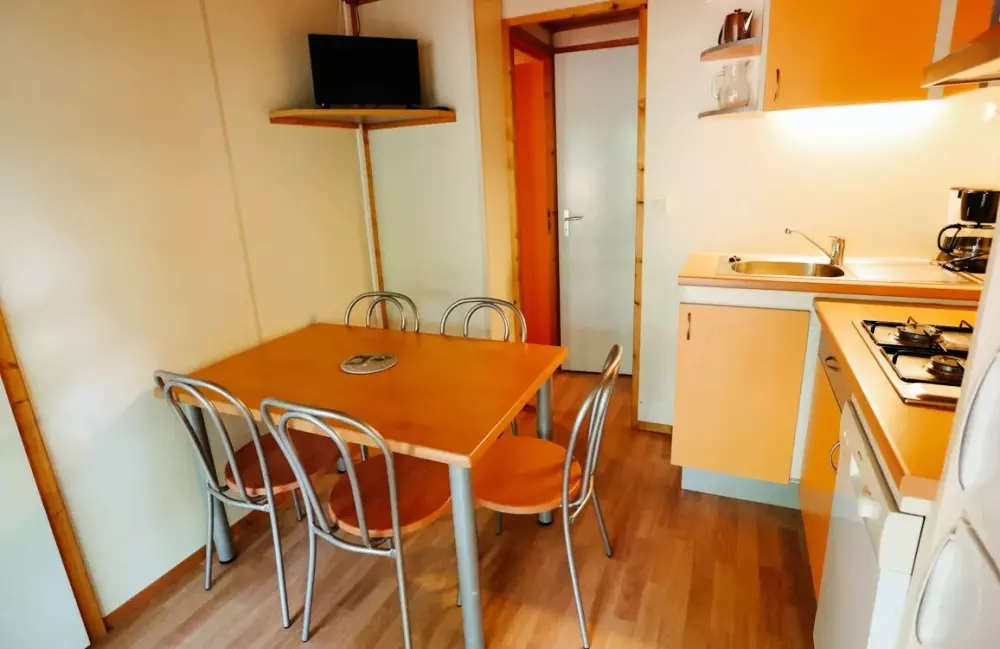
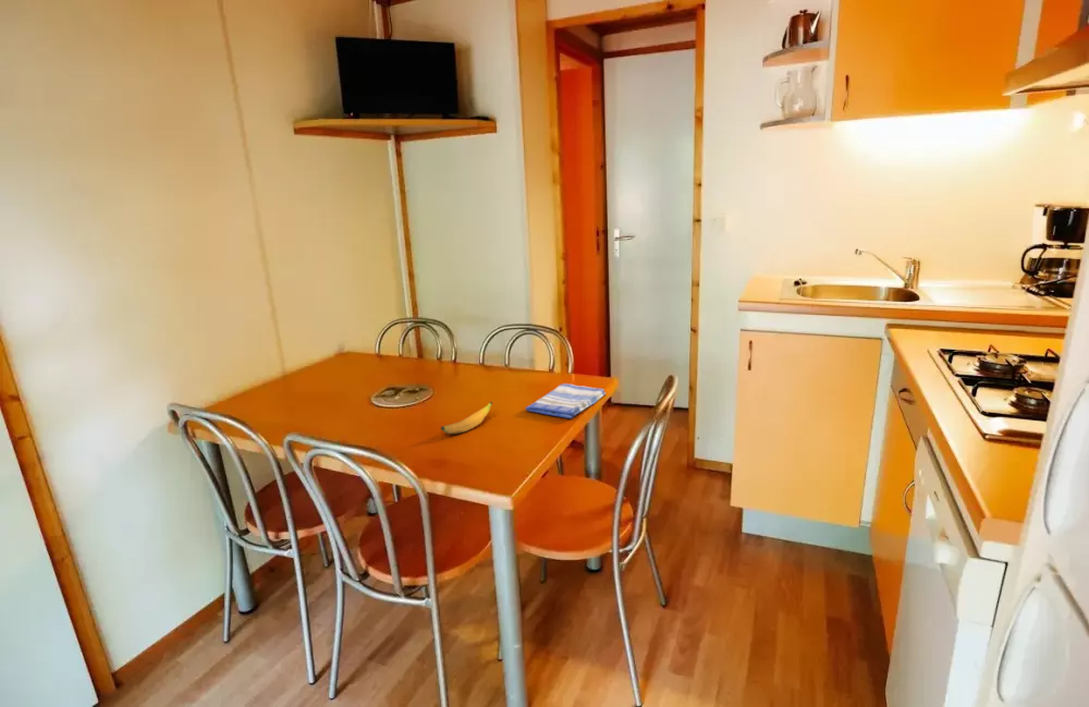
+ banana [440,401,493,435]
+ dish towel [525,382,607,419]
